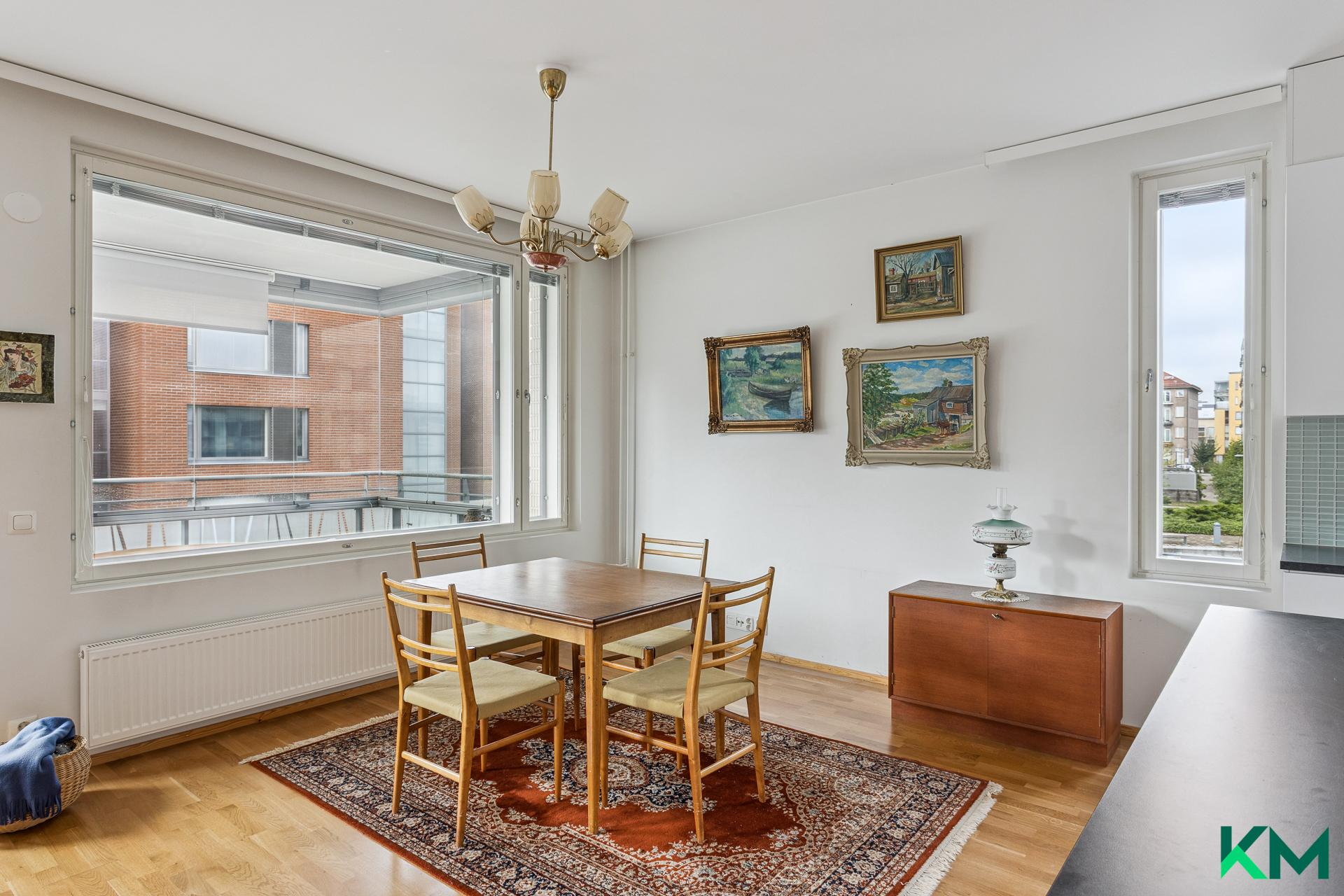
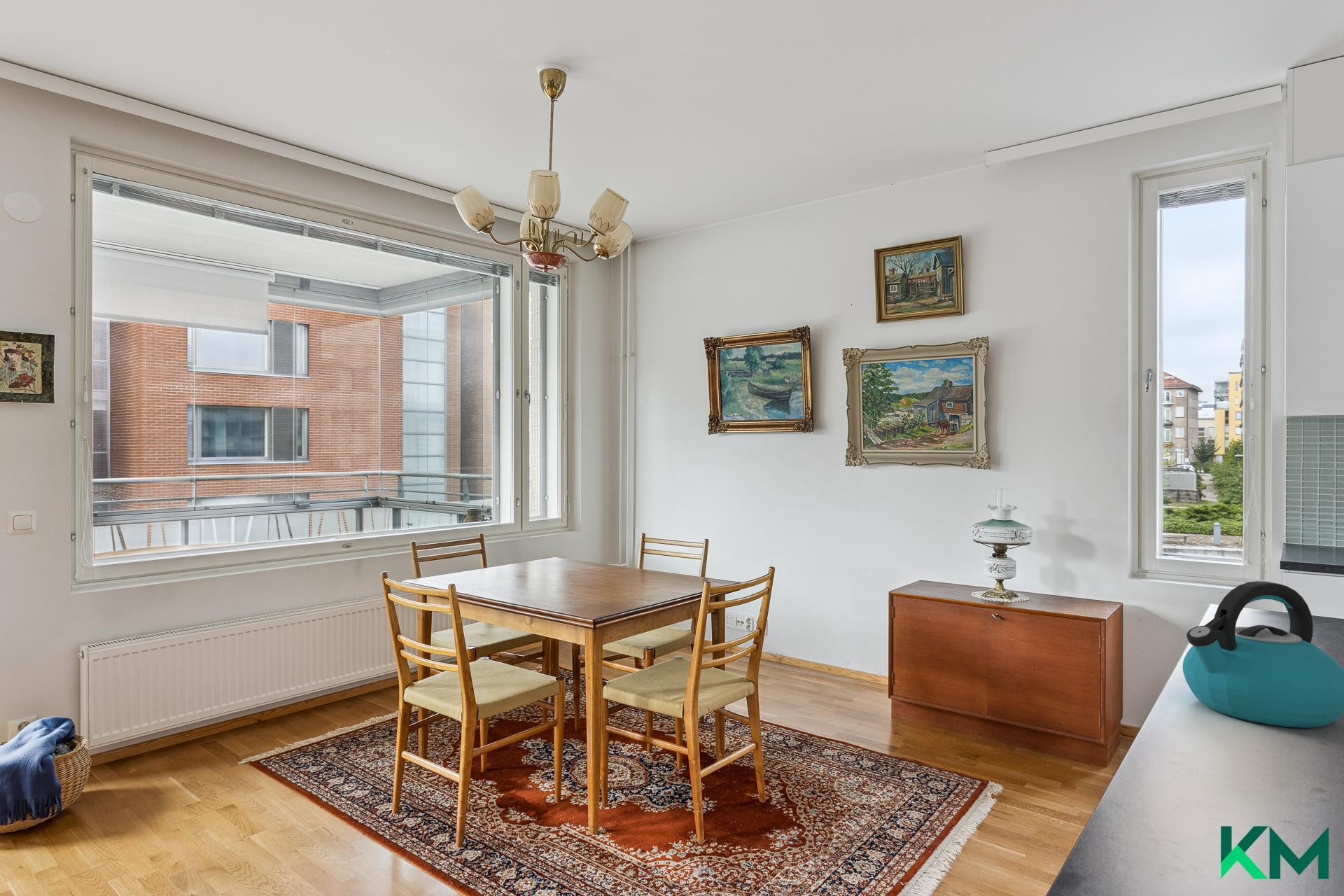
+ kettle [1182,580,1344,729]
